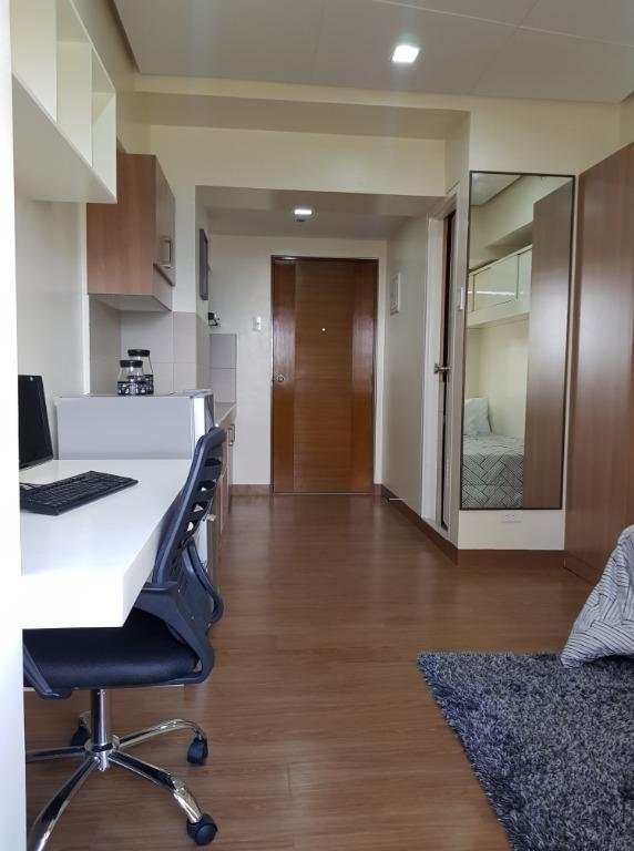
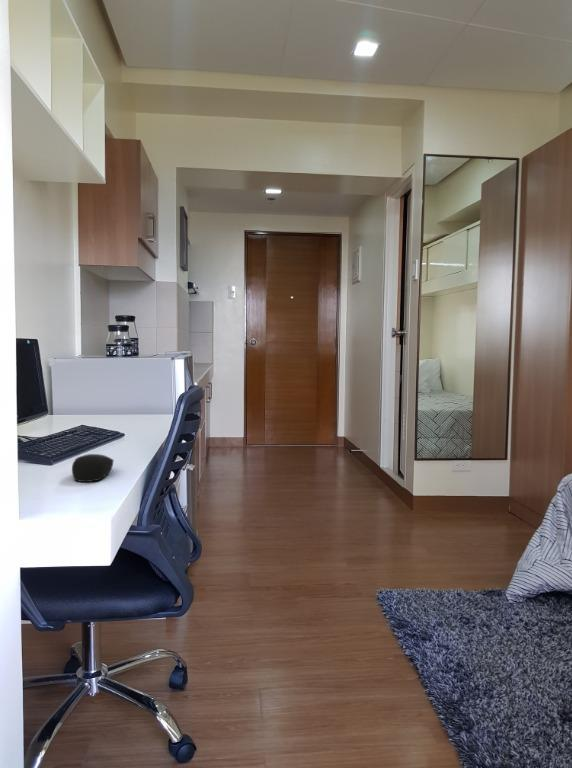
+ computer mouse [71,453,115,483]
